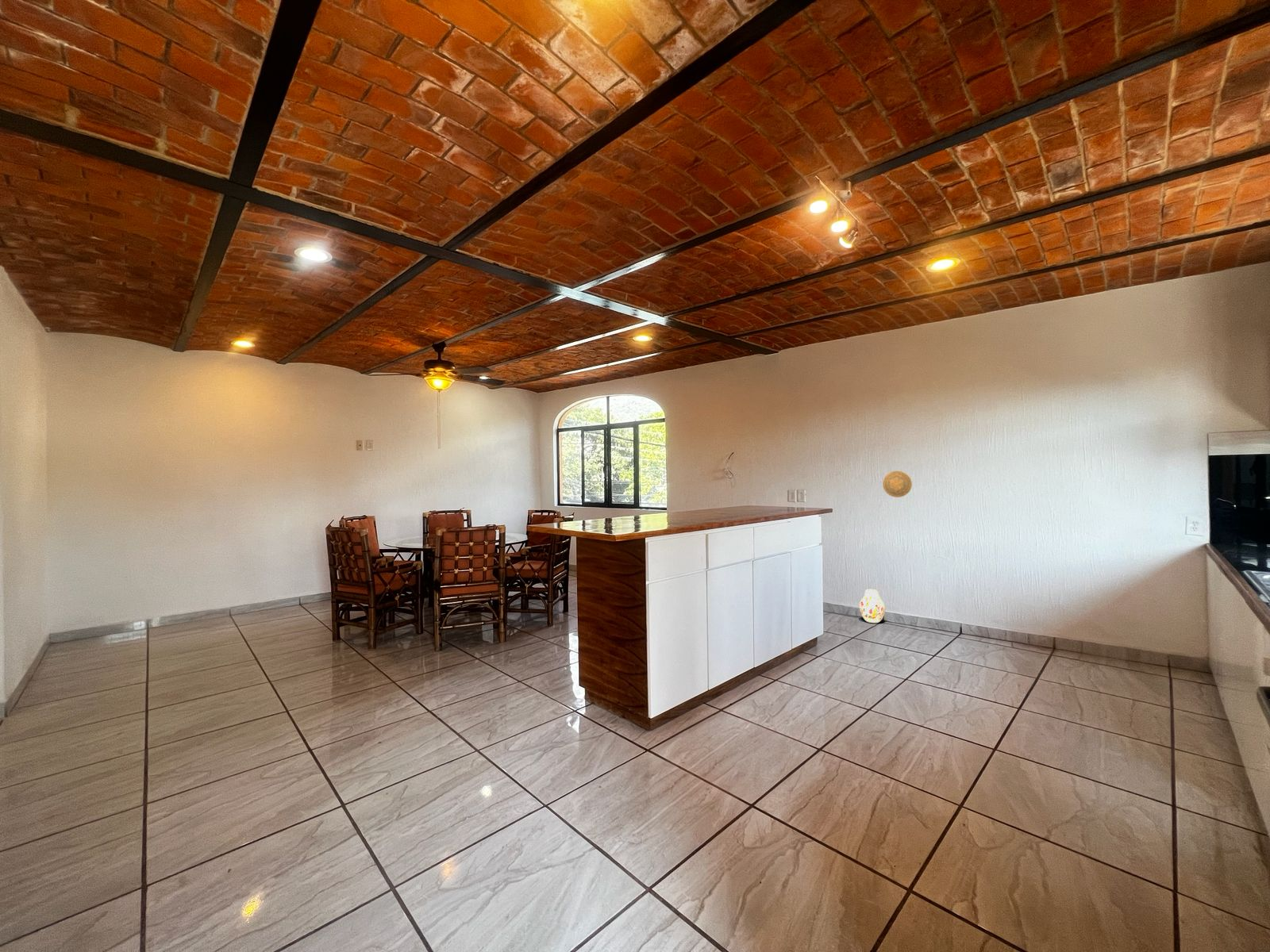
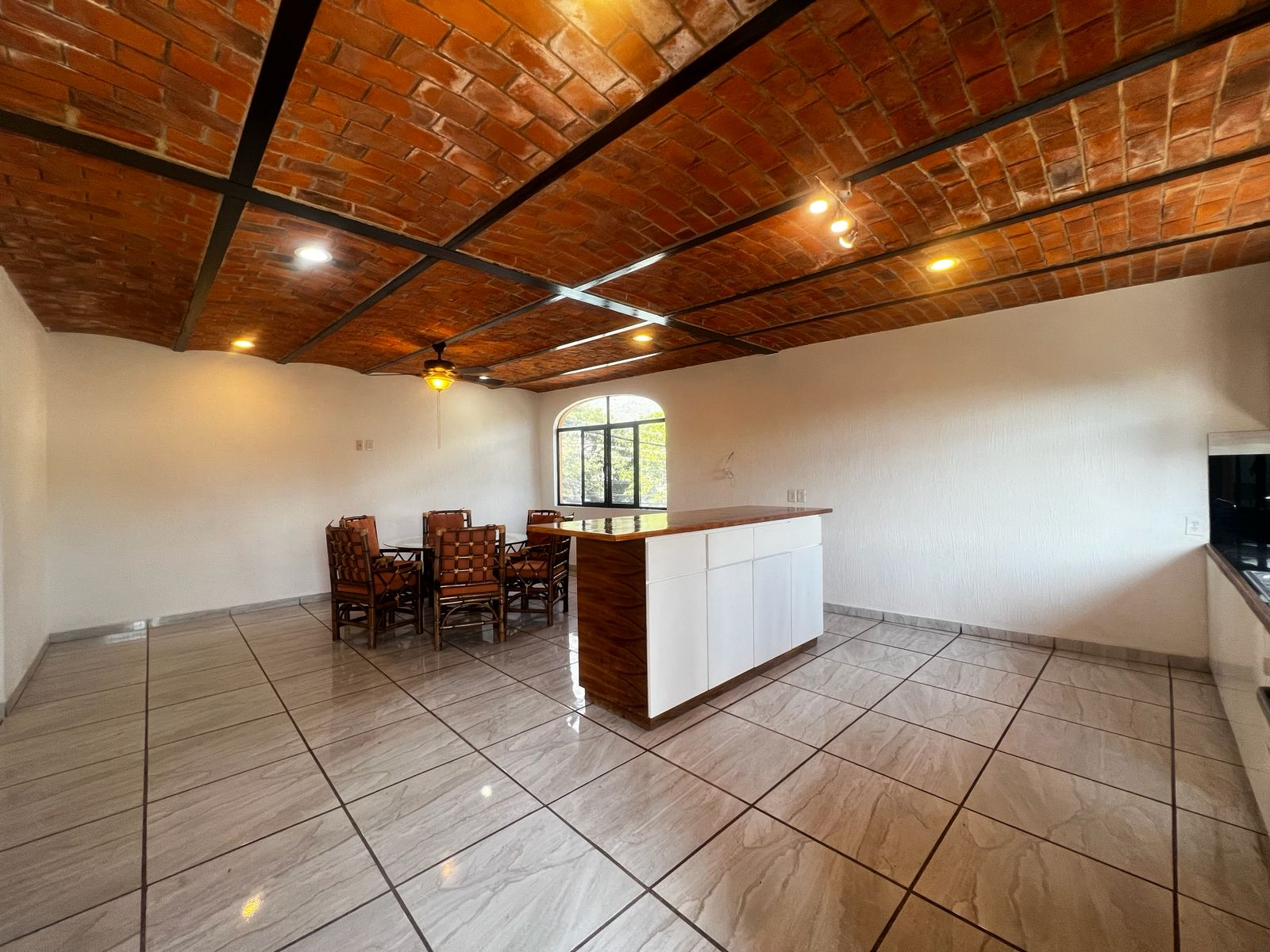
- vase [859,589,886,624]
- decorative plate [882,470,913,498]
